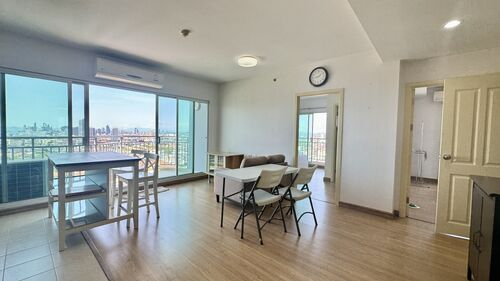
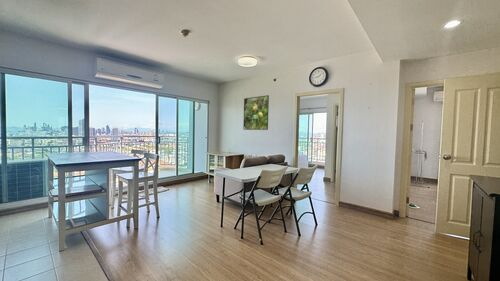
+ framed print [242,94,270,131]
